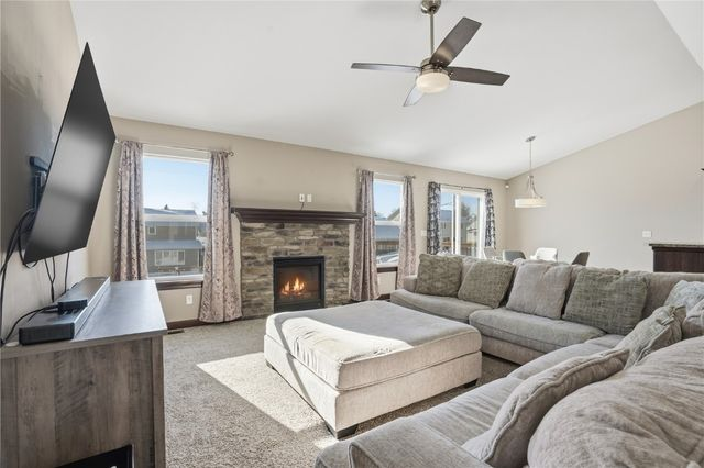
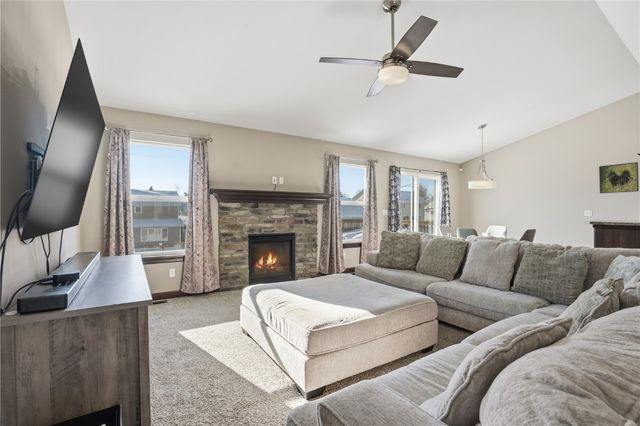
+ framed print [598,161,640,194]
